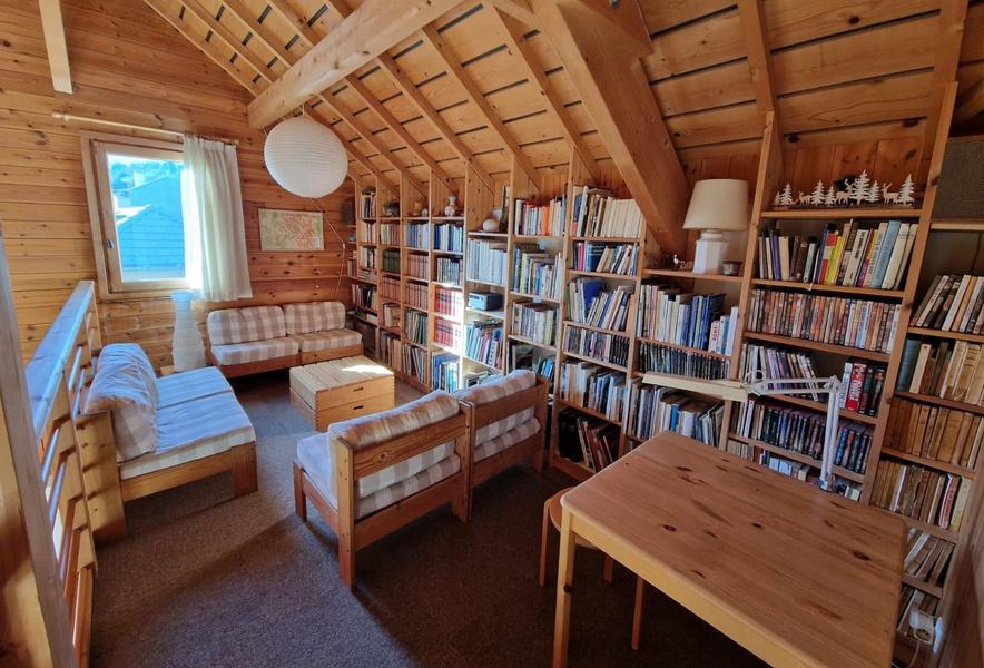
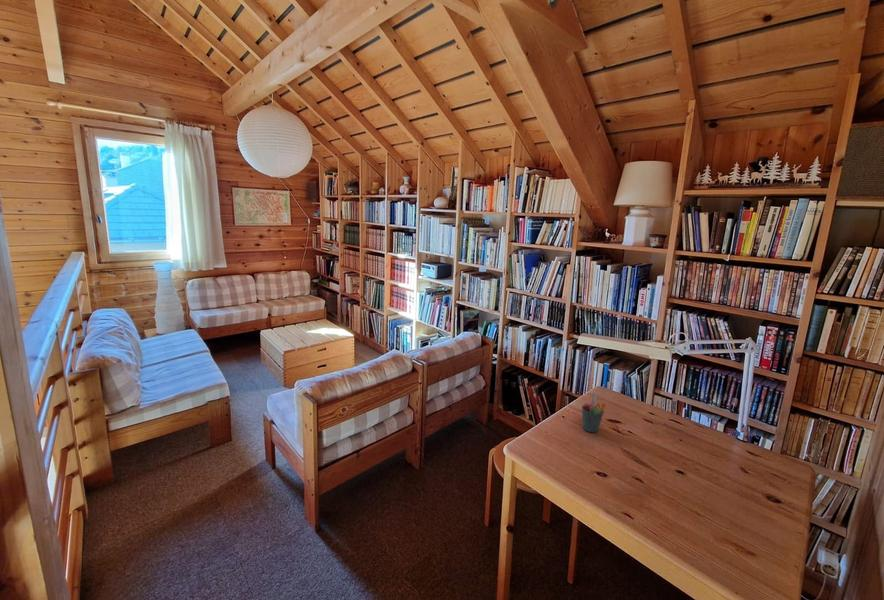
+ pen holder [581,393,607,434]
